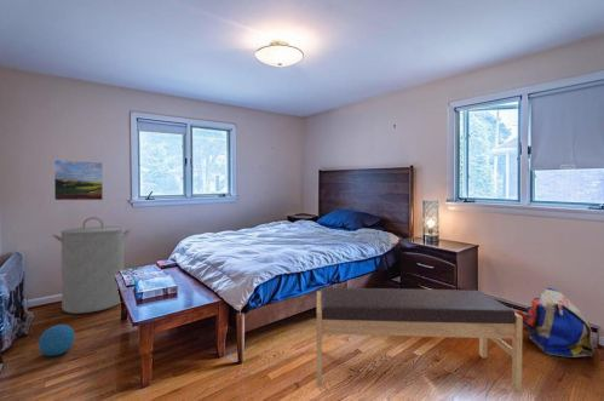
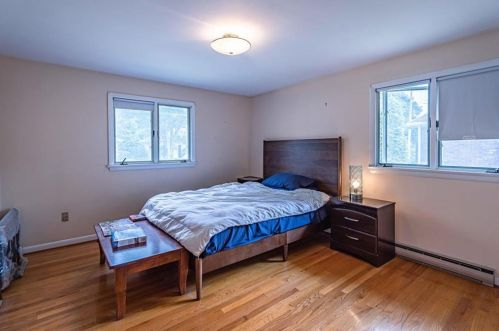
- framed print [53,159,104,201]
- ball [38,323,76,357]
- backpack [514,287,596,359]
- laundry hamper [52,216,132,315]
- bench [316,287,523,394]
